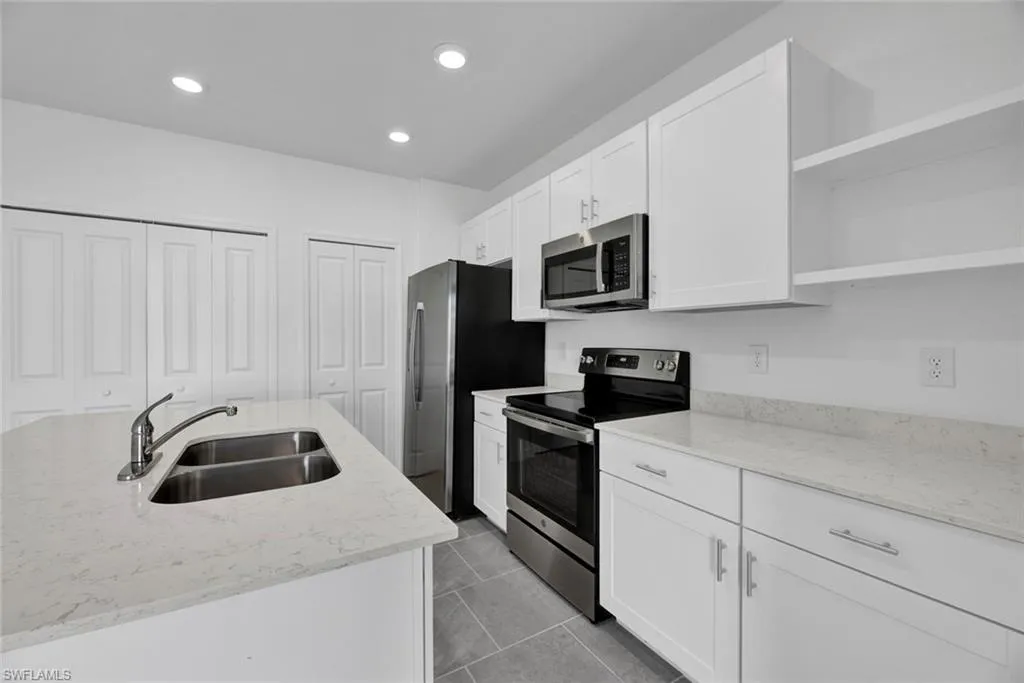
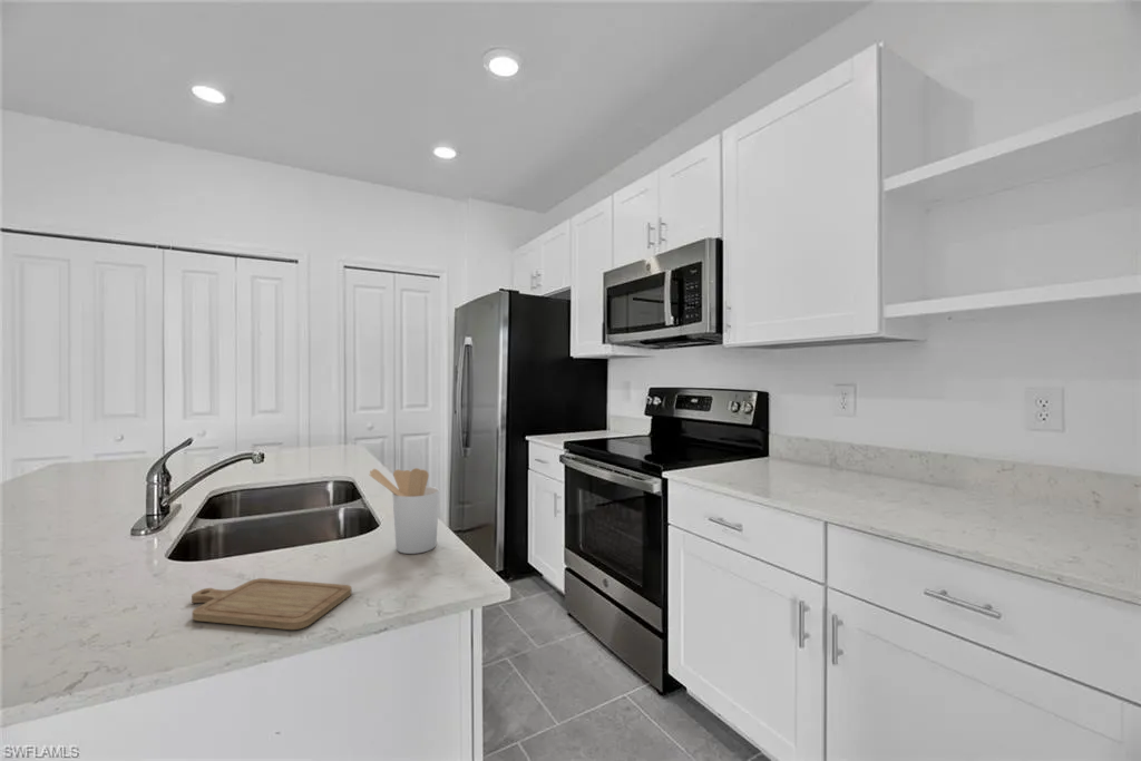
+ utensil holder [368,467,440,555]
+ chopping board [191,577,352,631]
